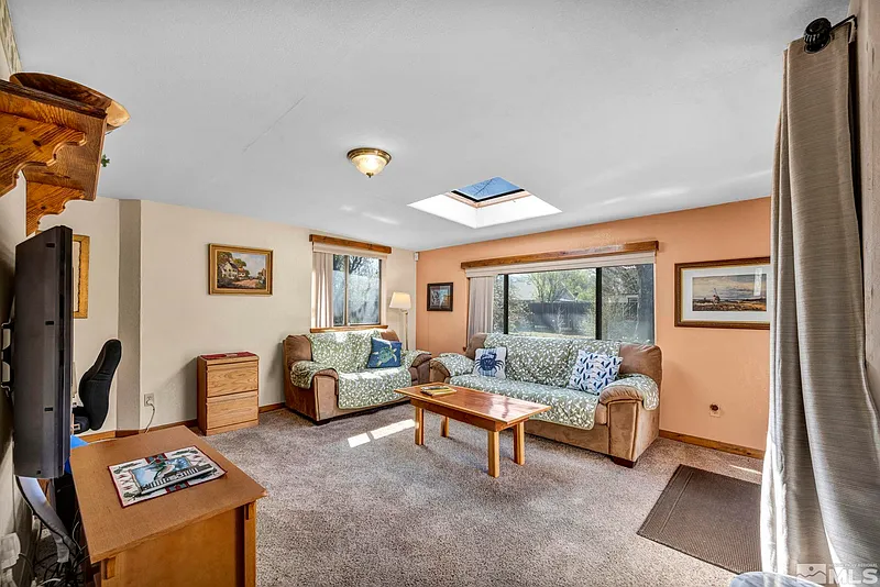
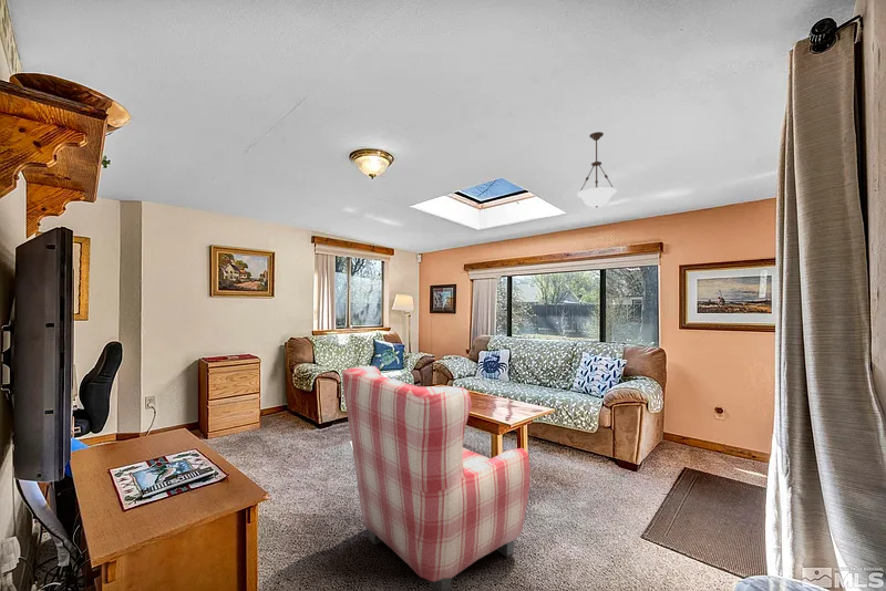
+ pendant light [576,131,618,209]
+ armchair [341,365,530,591]
